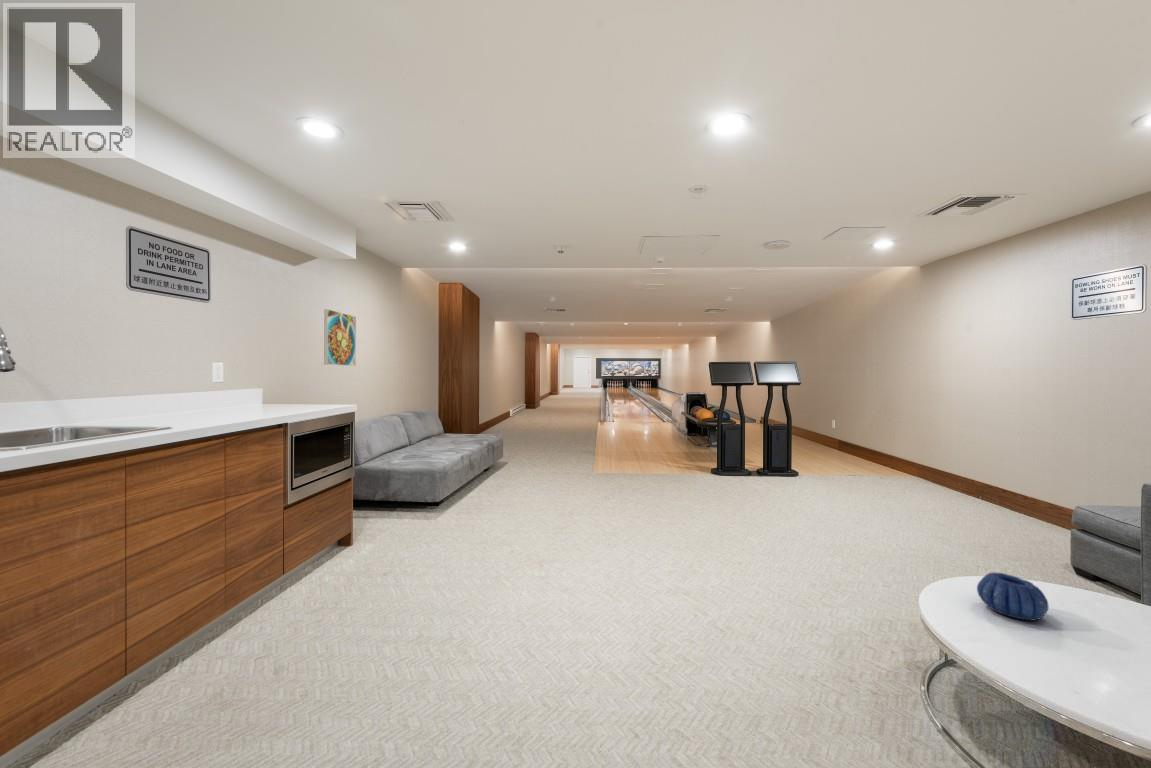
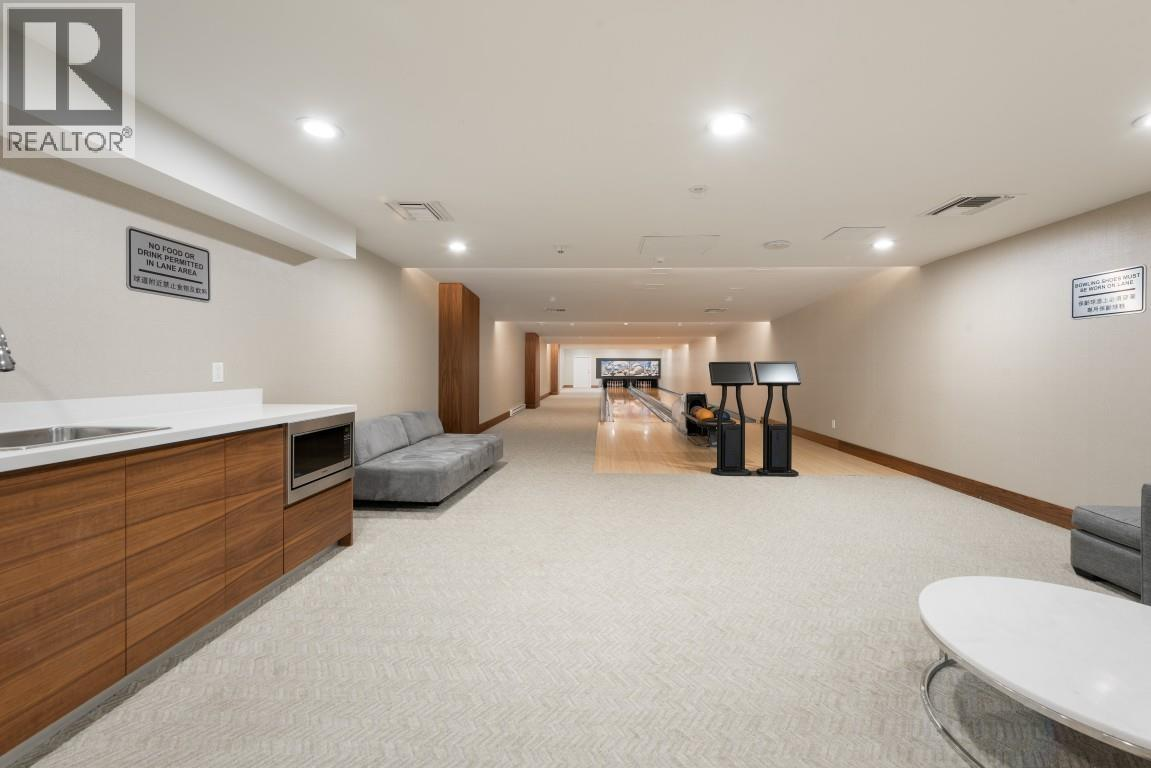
- decorative bowl [976,571,1050,622]
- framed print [323,308,357,367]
